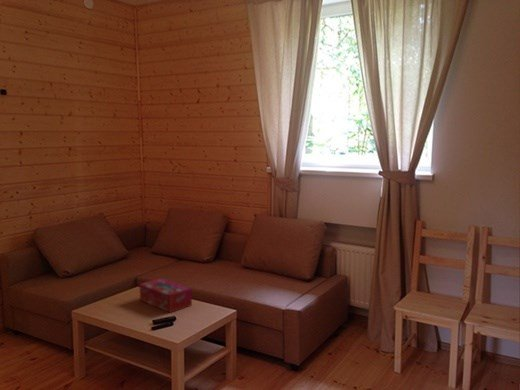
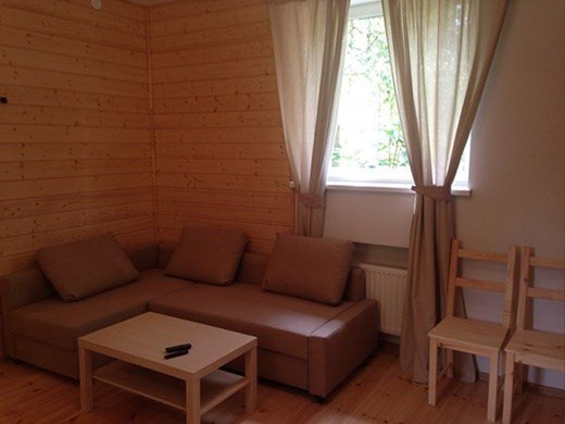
- tissue box [139,278,193,314]
